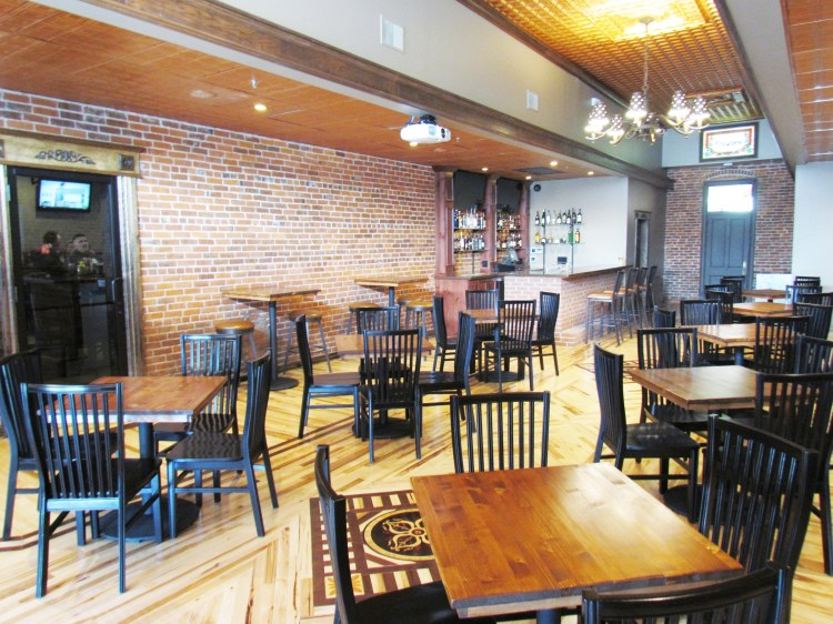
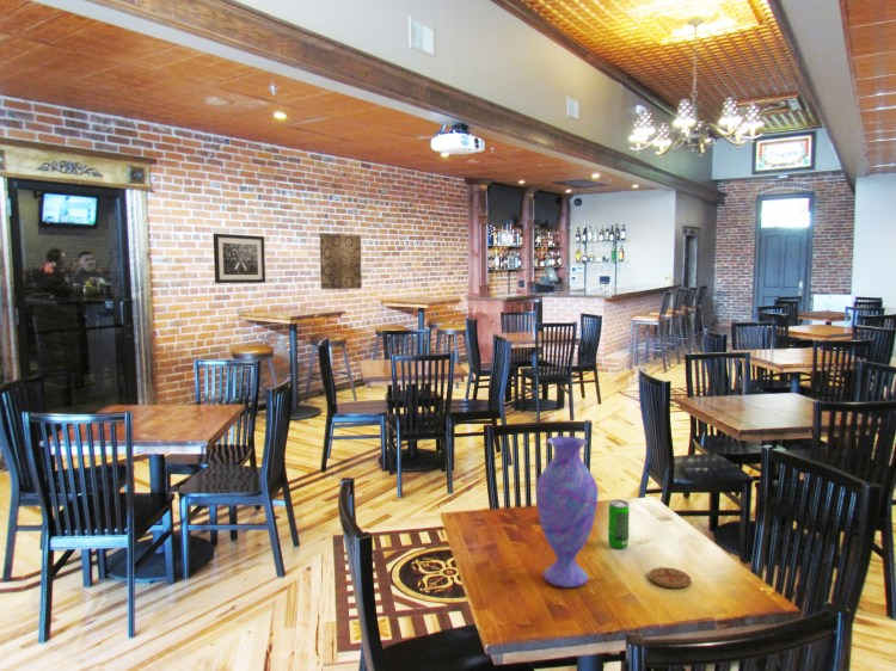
+ vase [534,435,600,589]
+ wall art [319,232,363,290]
+ wall art [213,233,266,284]
+ coaster [648,566,692,590]
+ beverage can [607,499,631,549]
